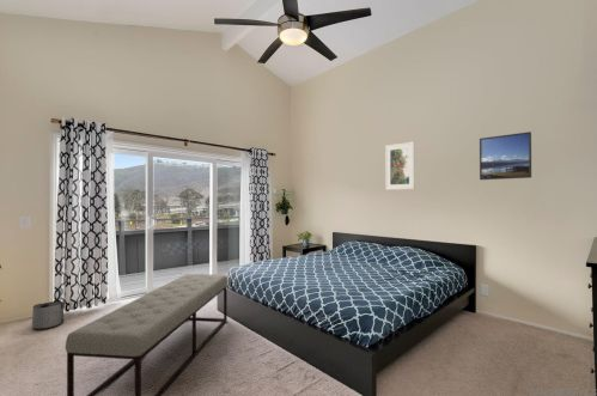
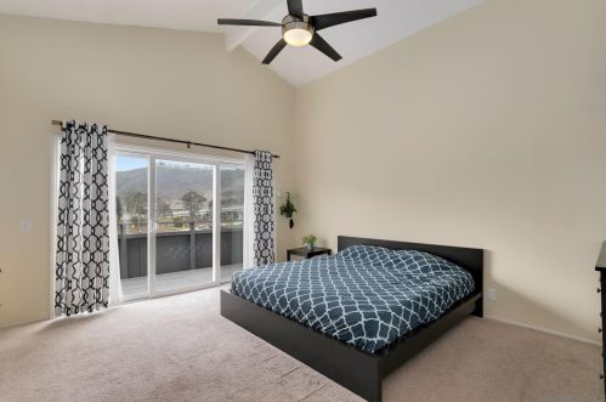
- bucket [31,300,65,331]
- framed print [384,141,416,191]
- bench [65,273,229,396]
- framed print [479,130,532,181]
